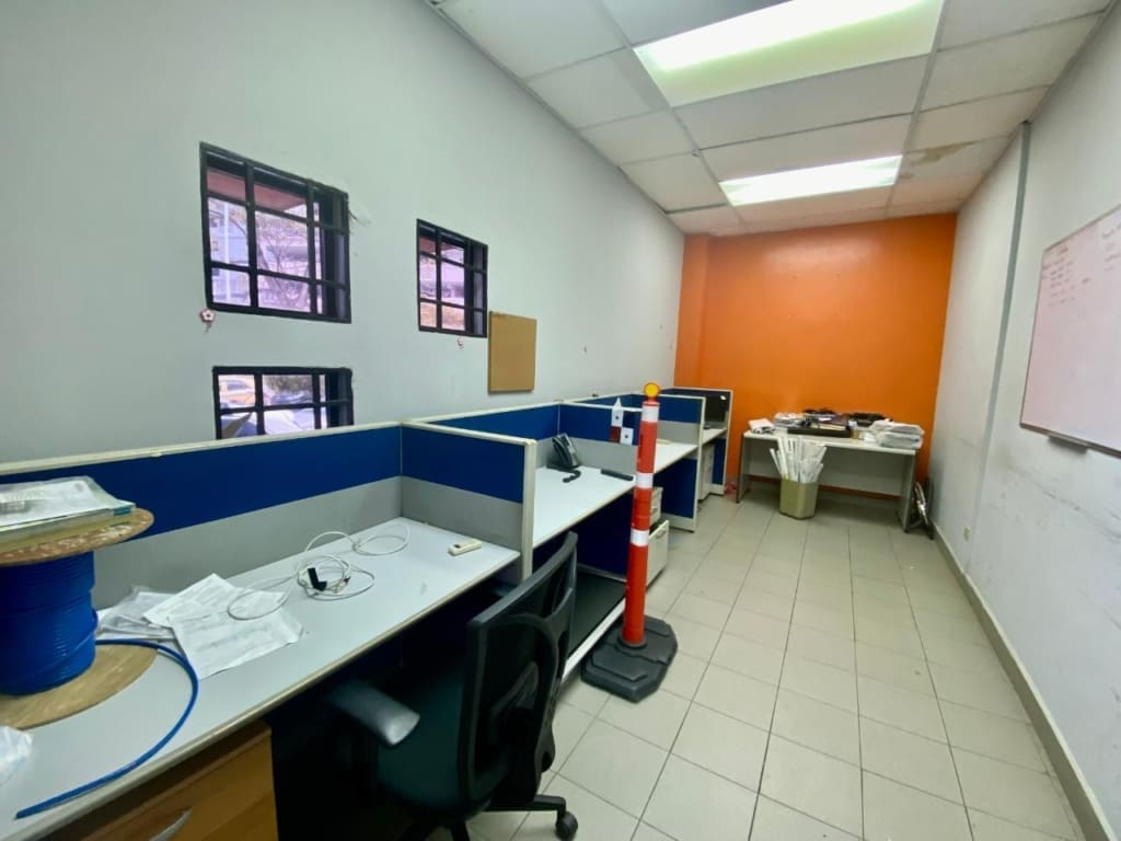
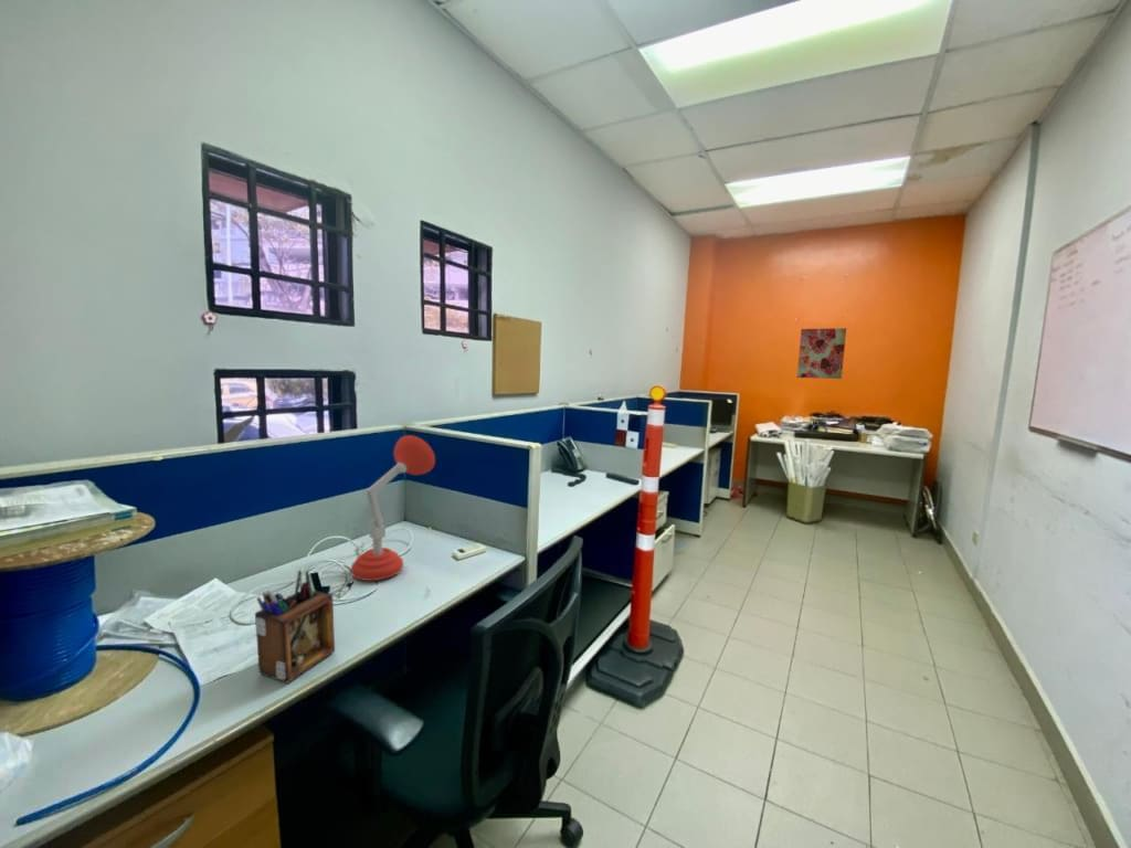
+ desk organizer [254,570,336,683]
+ desk lamp [350,434,436,582]
+ wall art [796,327,847,380]
